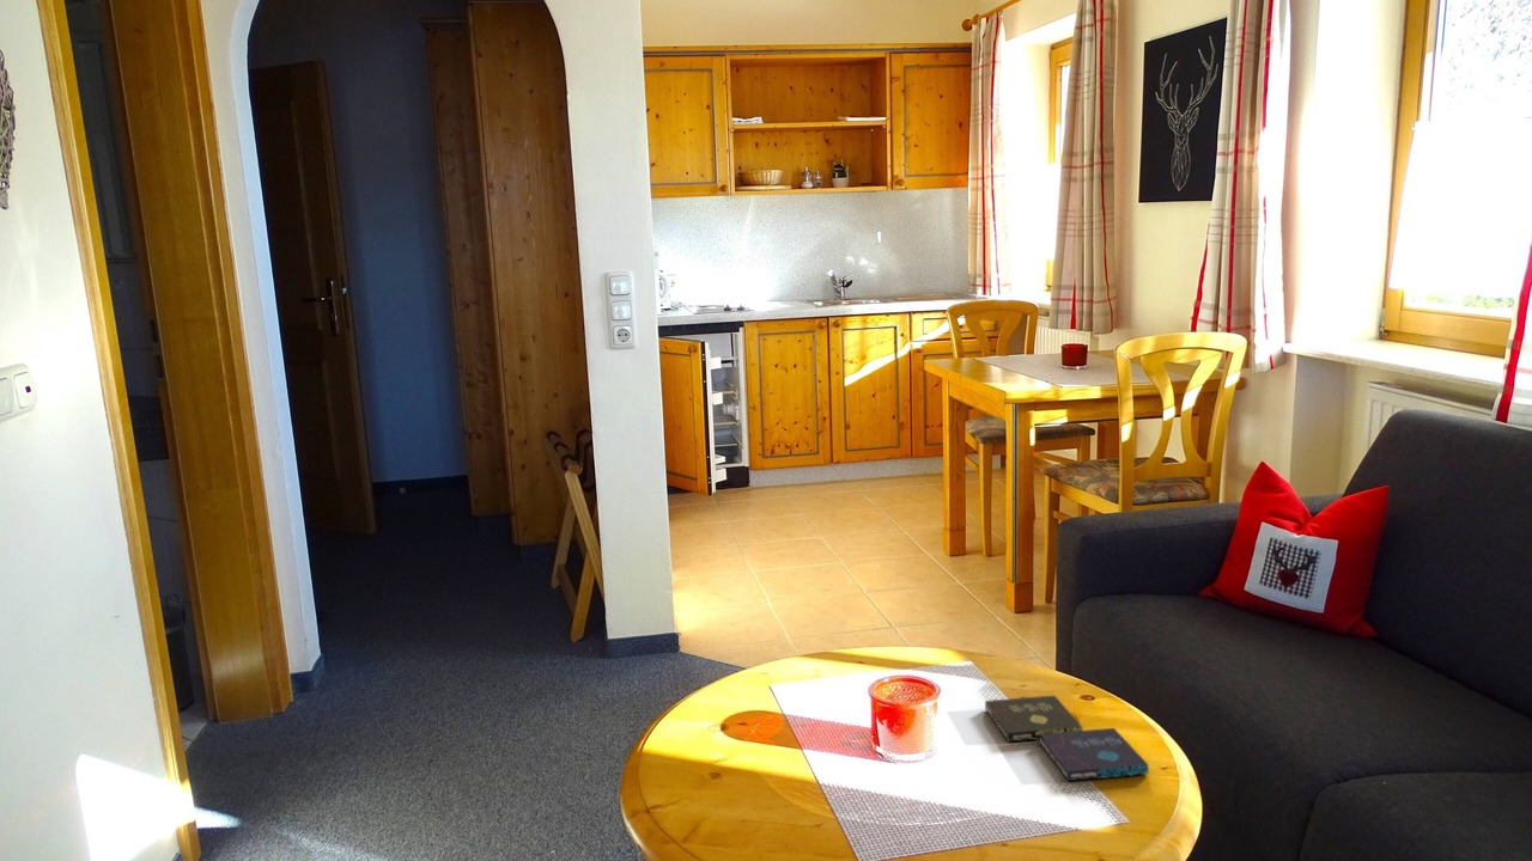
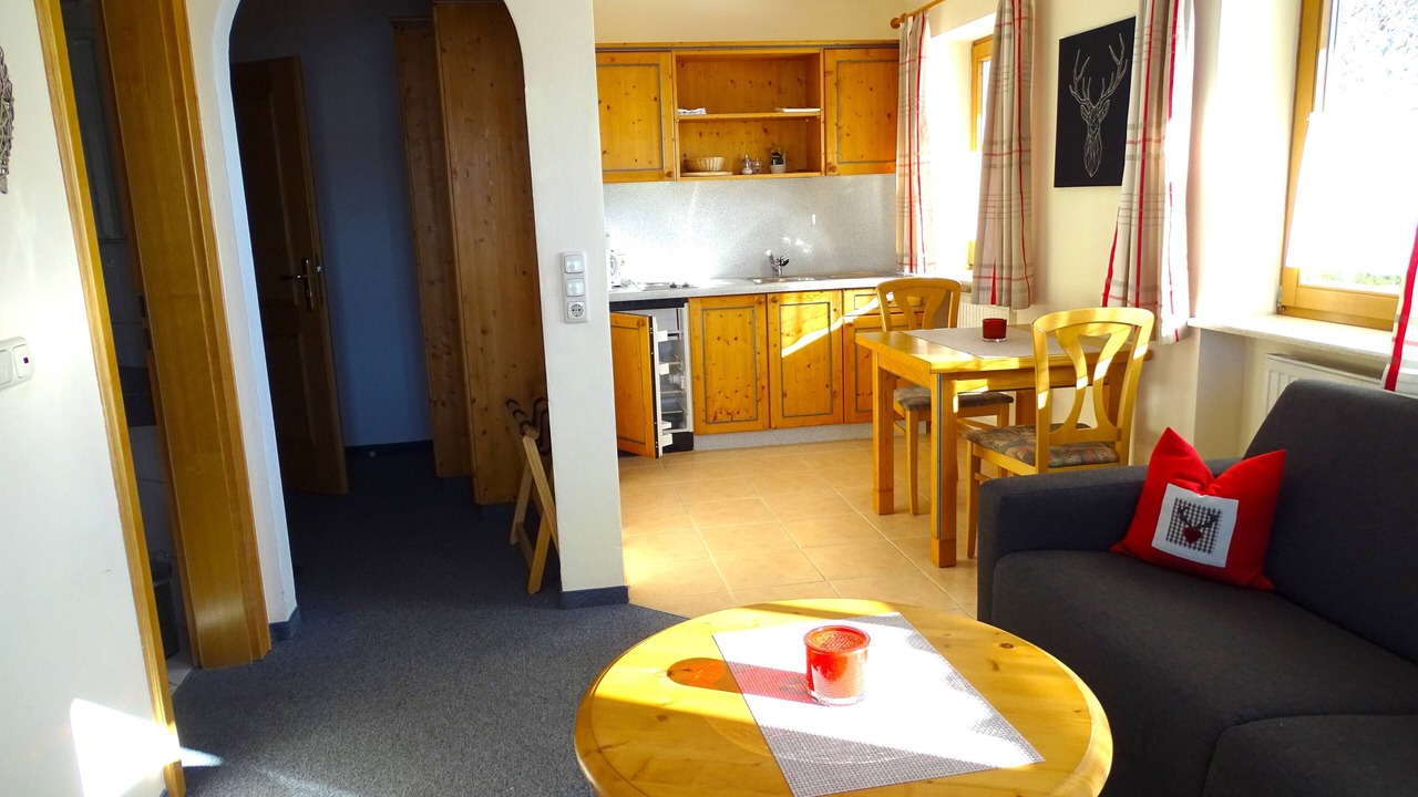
- music album box set [984,695,1150,782]
